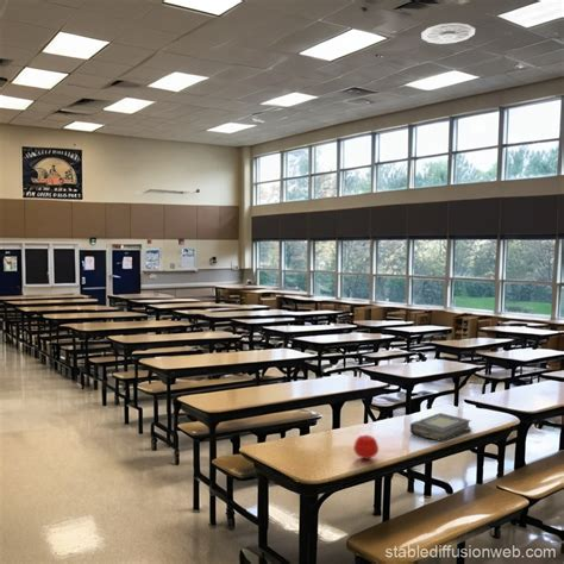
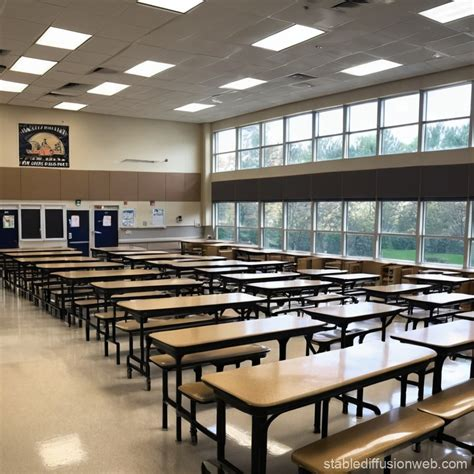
- apple [352,433,380,460]
- ceiling vent [420,21,476,45]
- book [409,412,474,443]
